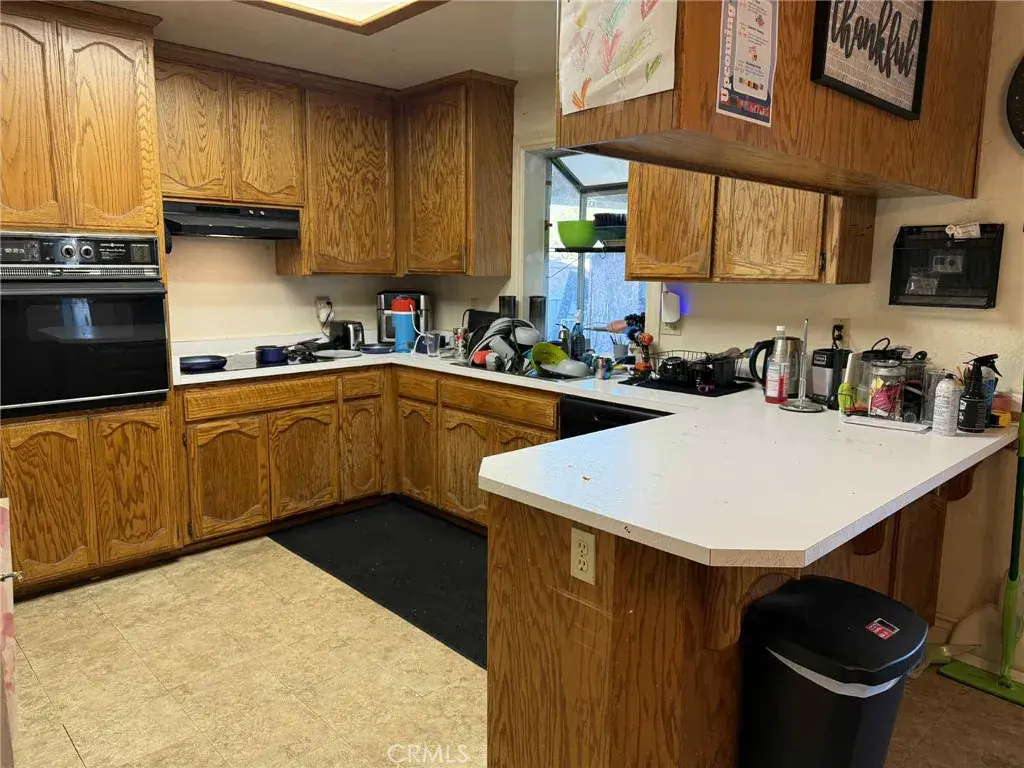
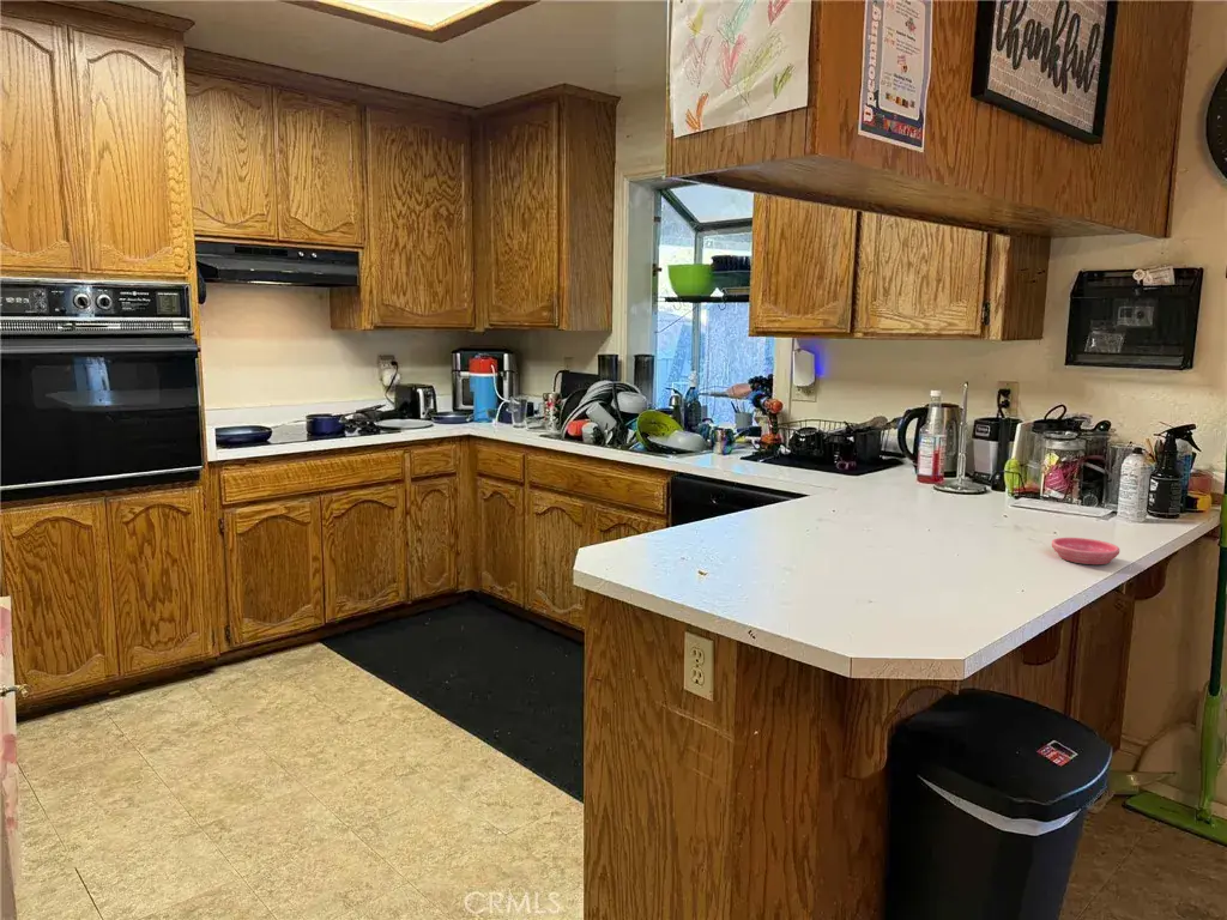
+ saucer [1051,537,1120,565]
